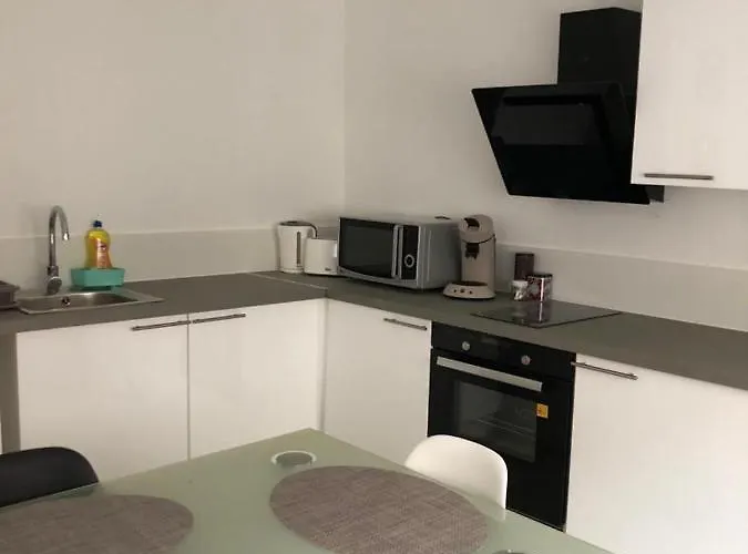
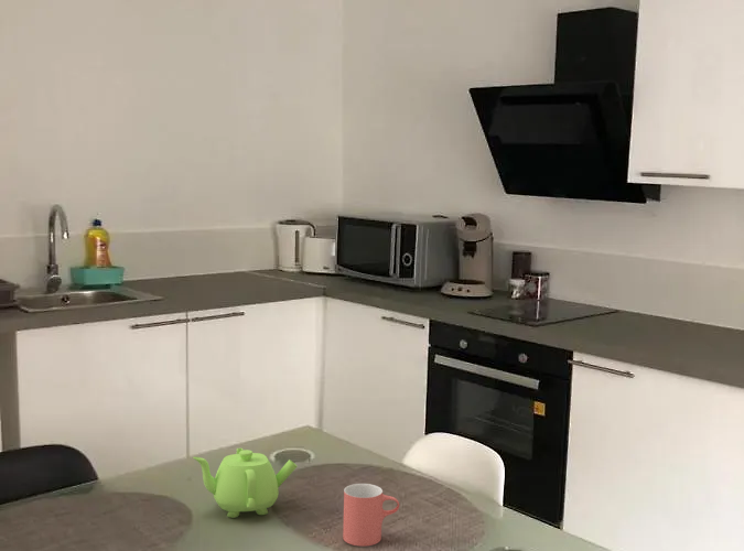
+ cup [342,483,400,548]
+ teapot [192,447,299,519]
